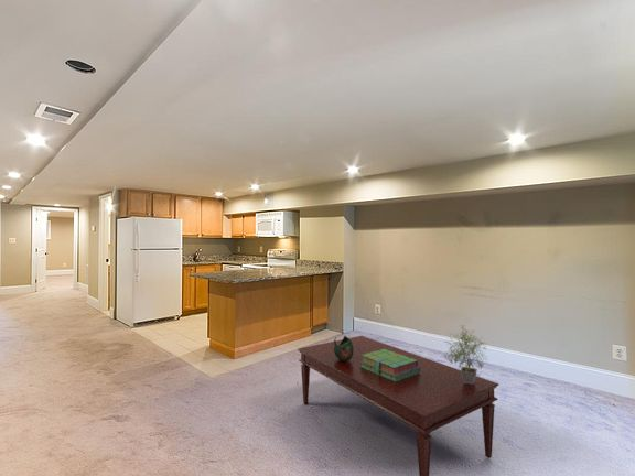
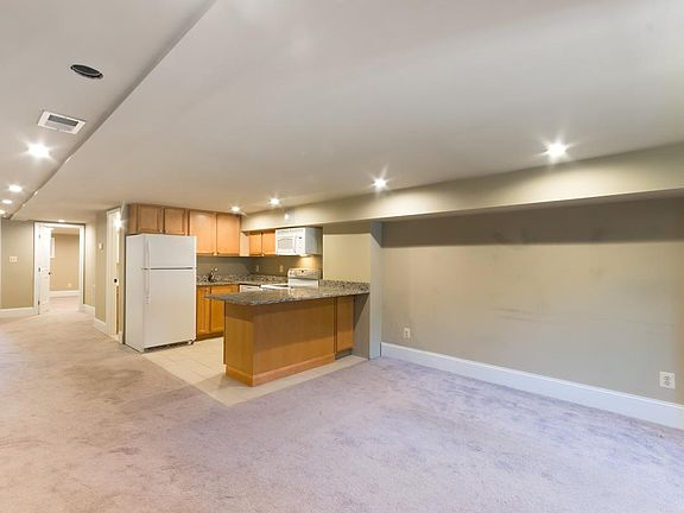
- coffee table [297,335,499,476]
- stack of books [359,349,420,382]
- decorative bowl [333,335,354,361]
- potted plant [442,324,488,385]
